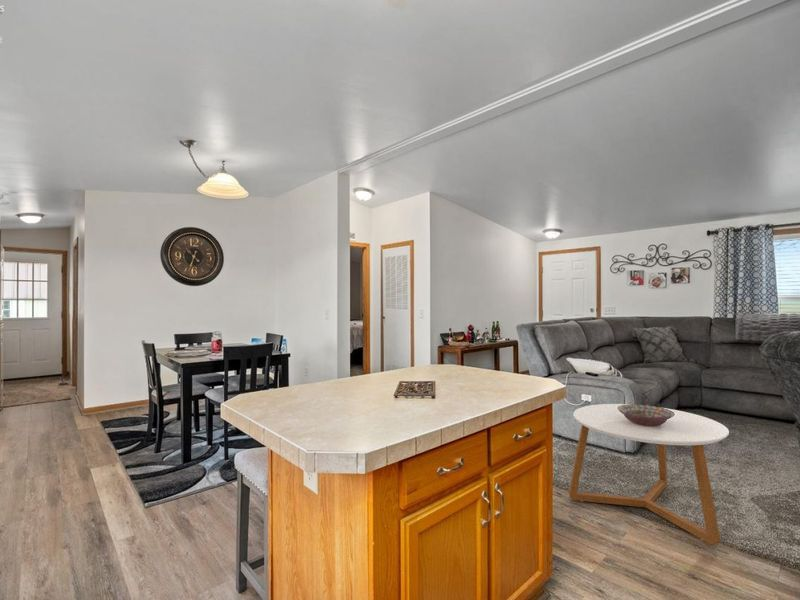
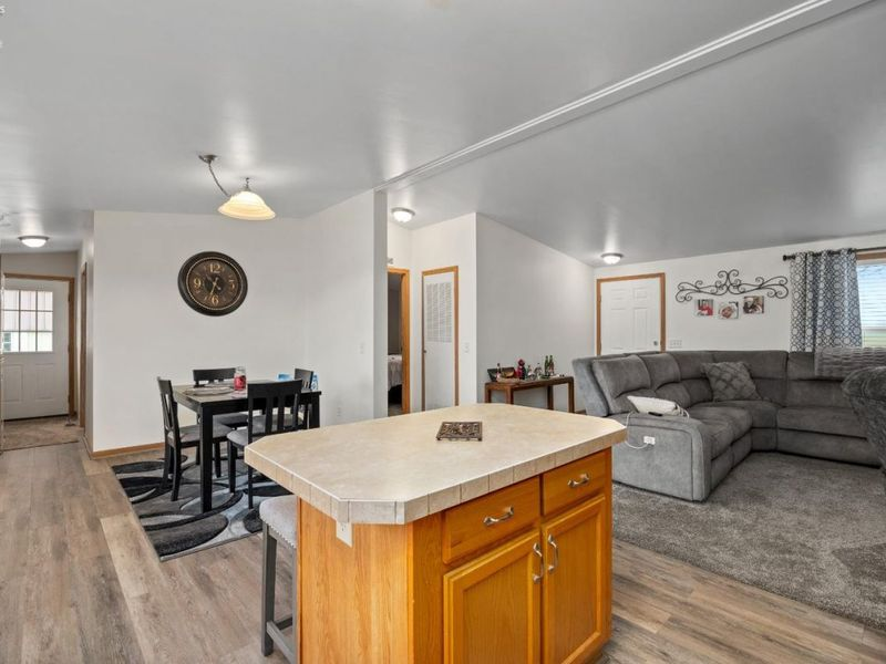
- coffee table [568,403,730,545]
- decorative bowl [617,404,675,426]
